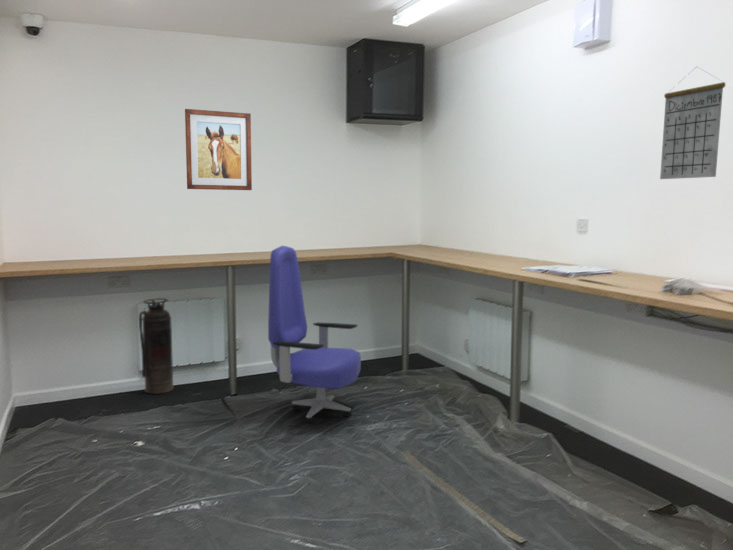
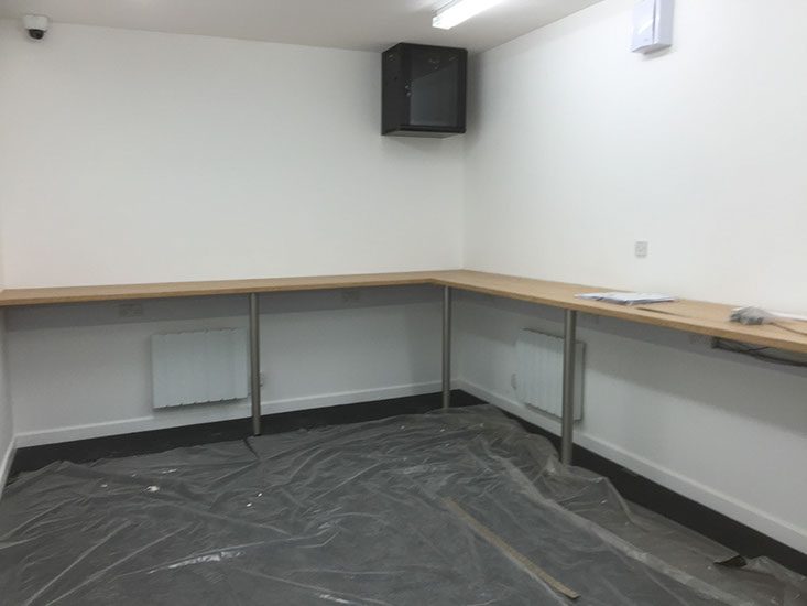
- fire extinguisher [138,297,175,395]
- calendar [659,66,726,180]
- office chair [267,245,362,424]
- wall art [184,108,253,191]
